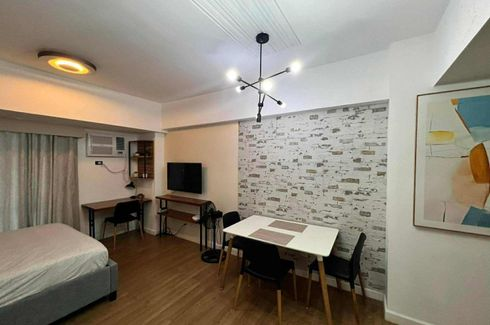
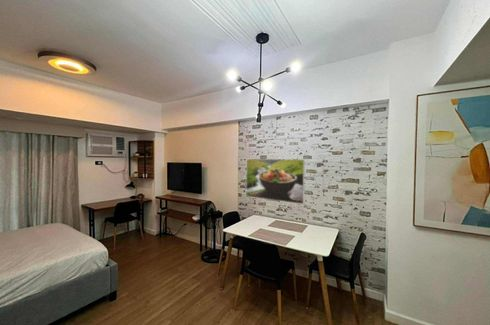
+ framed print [245,158,306,205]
